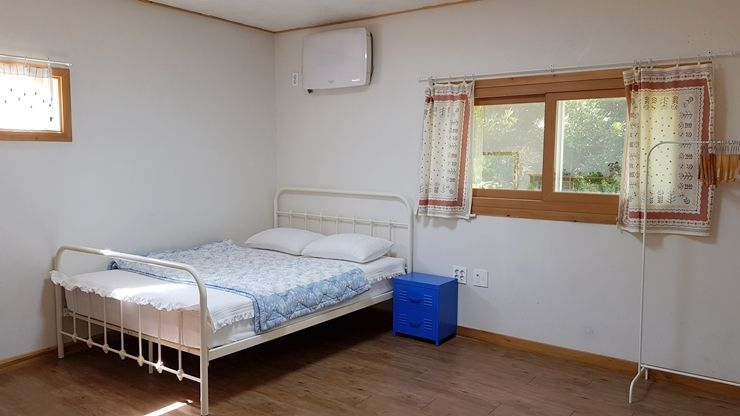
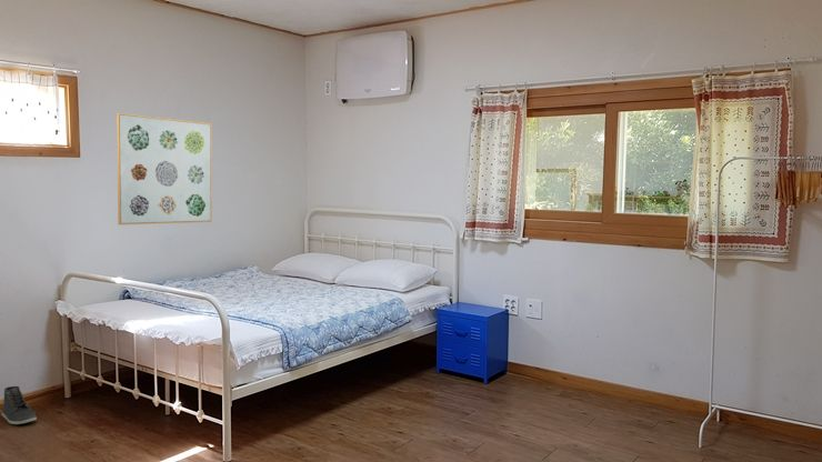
+ wall art [116,112,213,225]
+ sneaker [0,385,38,425]
